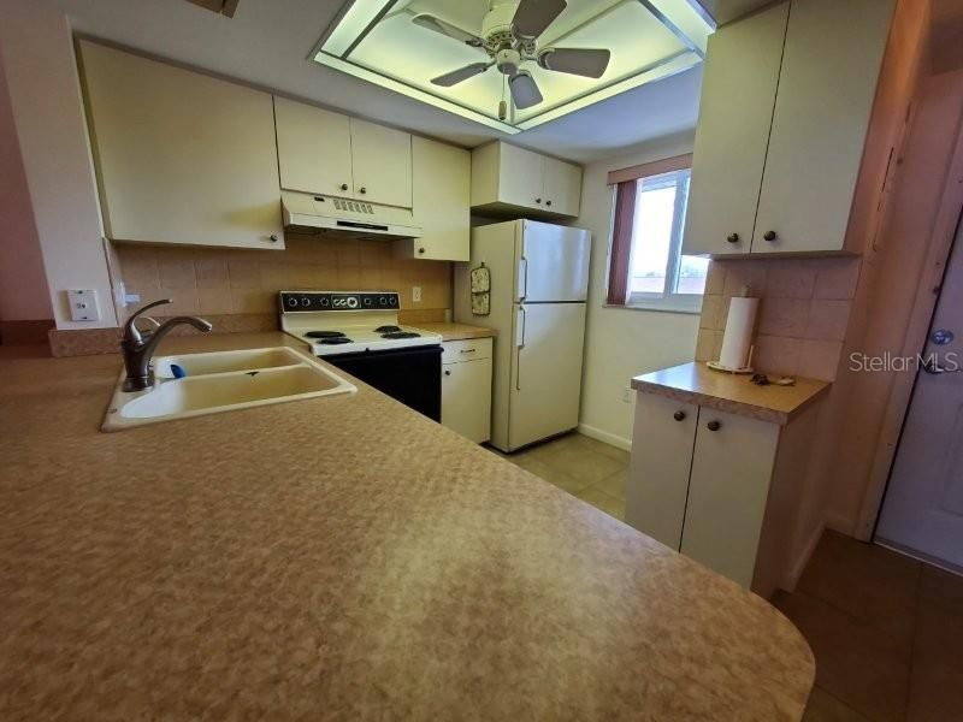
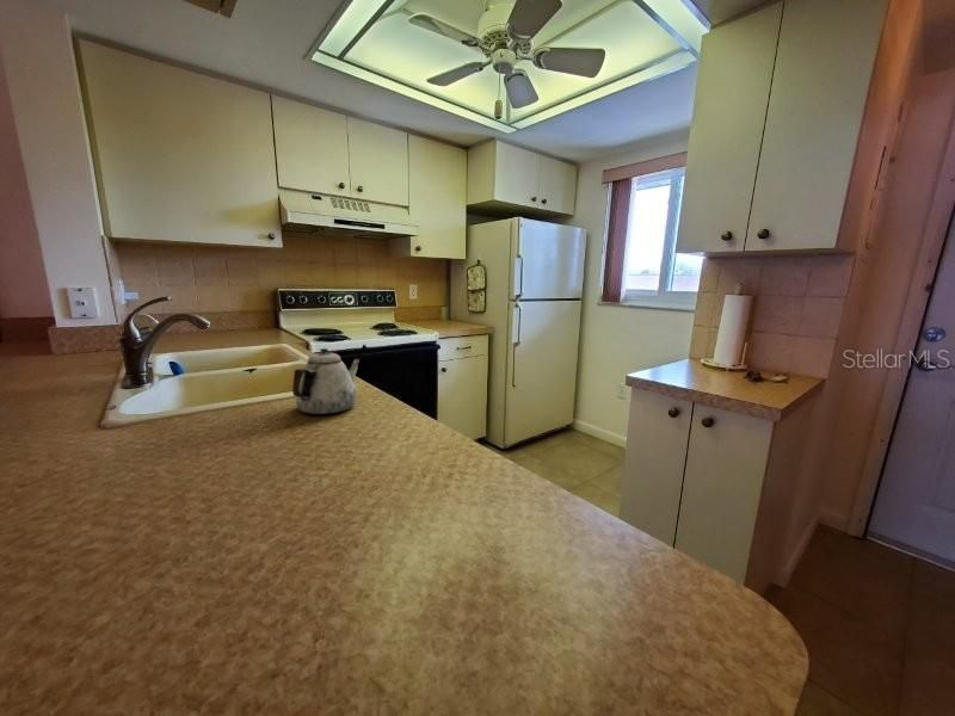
+ teapot [291,347,361,415]
